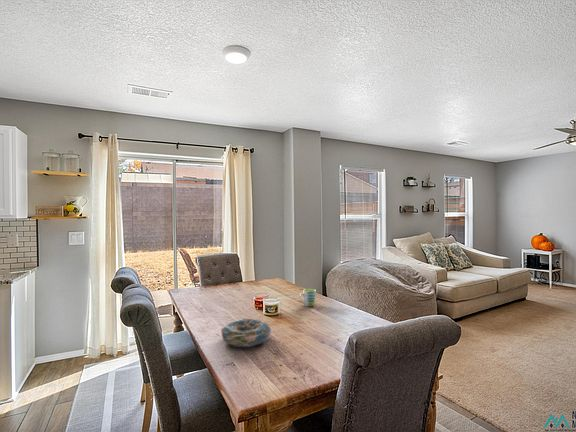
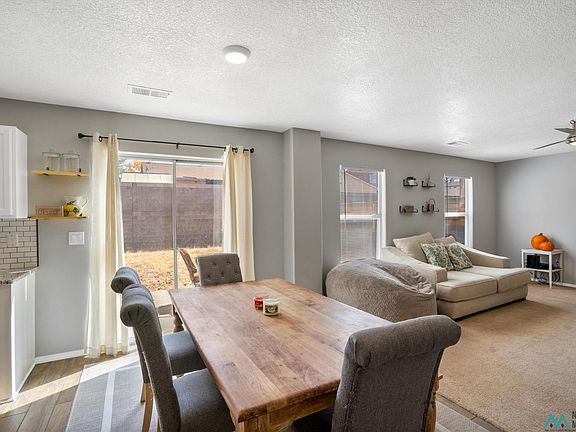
- decorative bowl [220,318,272,348]
- mug [298,288,317,308]
